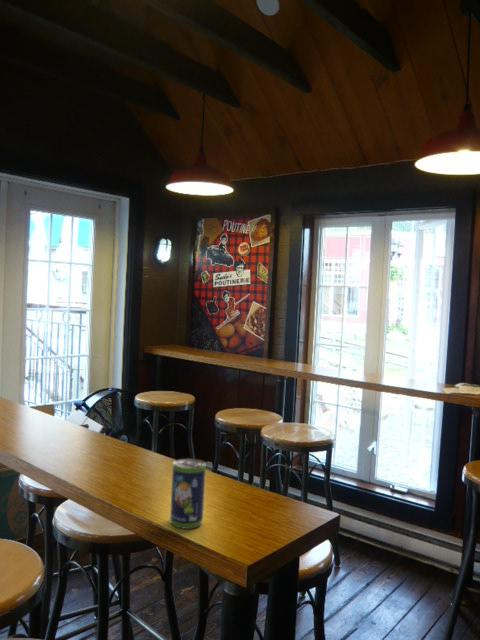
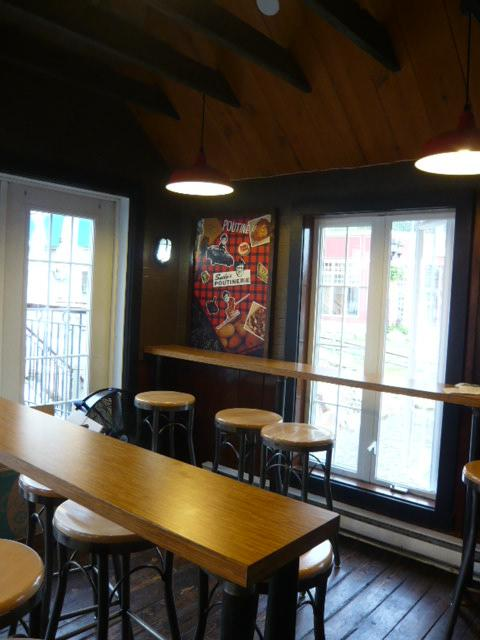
- beverage can [169,457,207,530]
